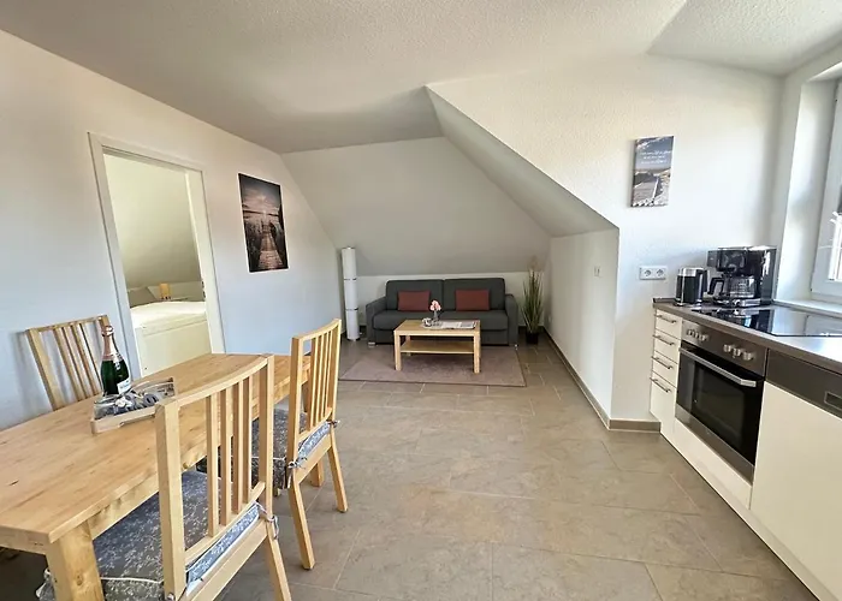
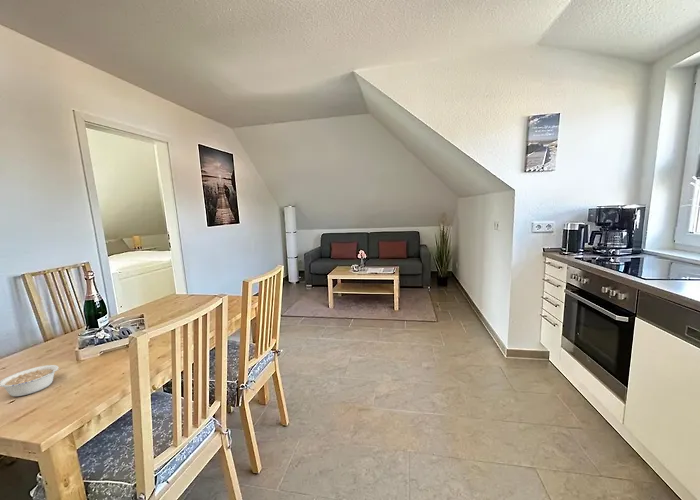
+ legume [0,364,61,397]
